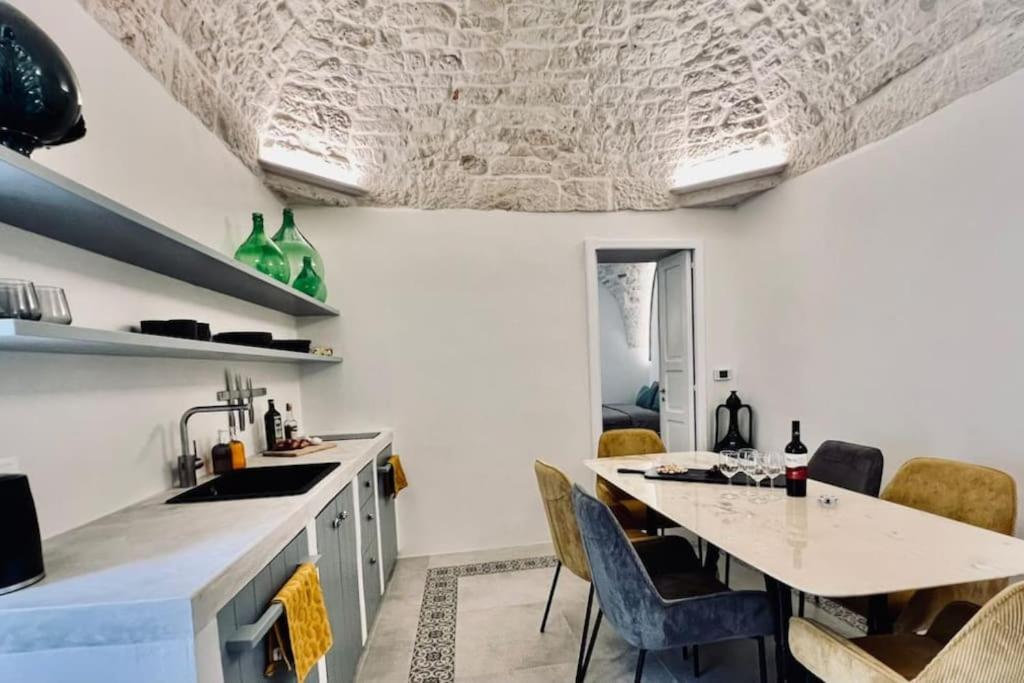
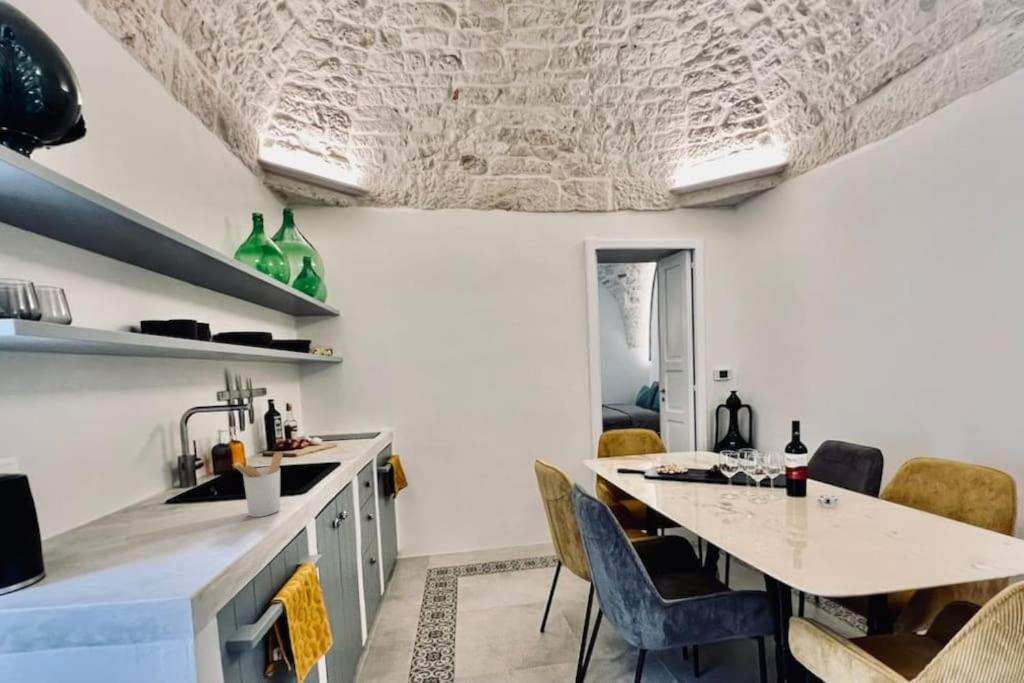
+ utensil holder [231,451,284,518]
